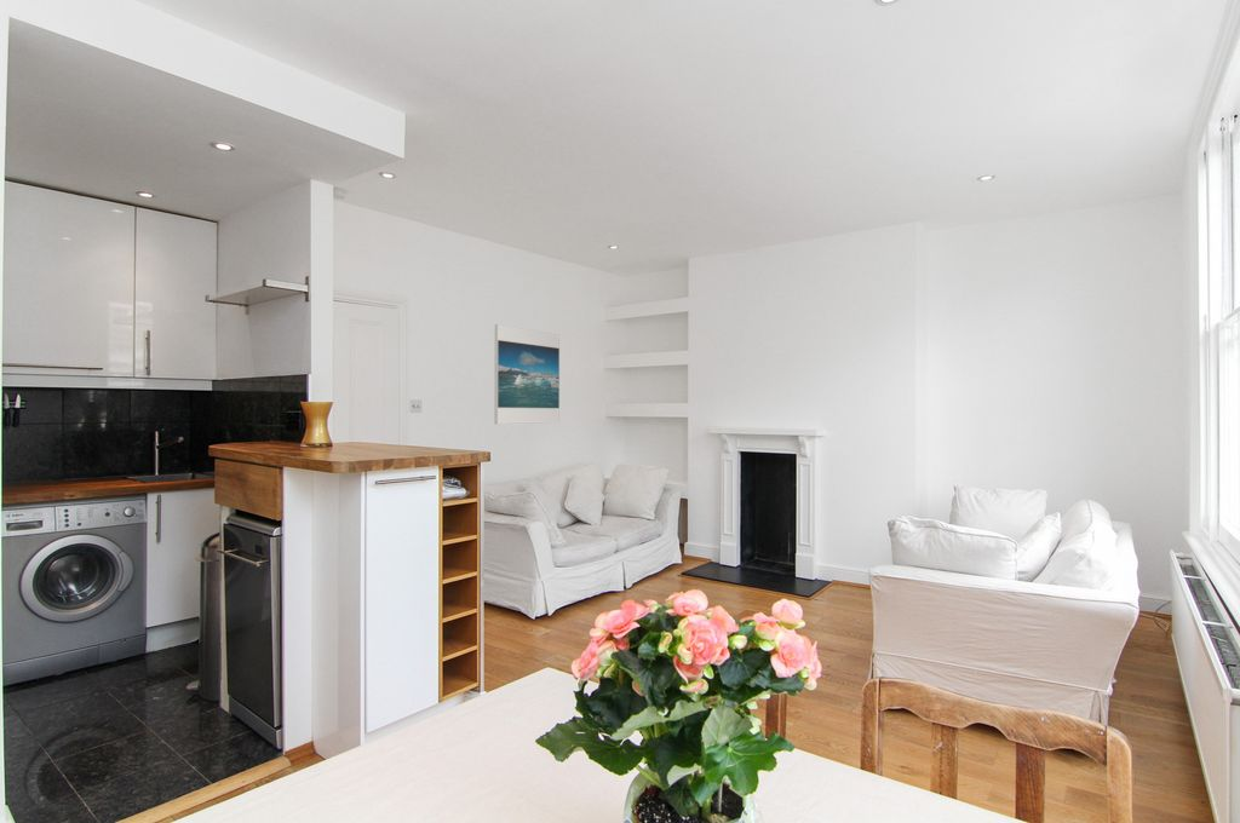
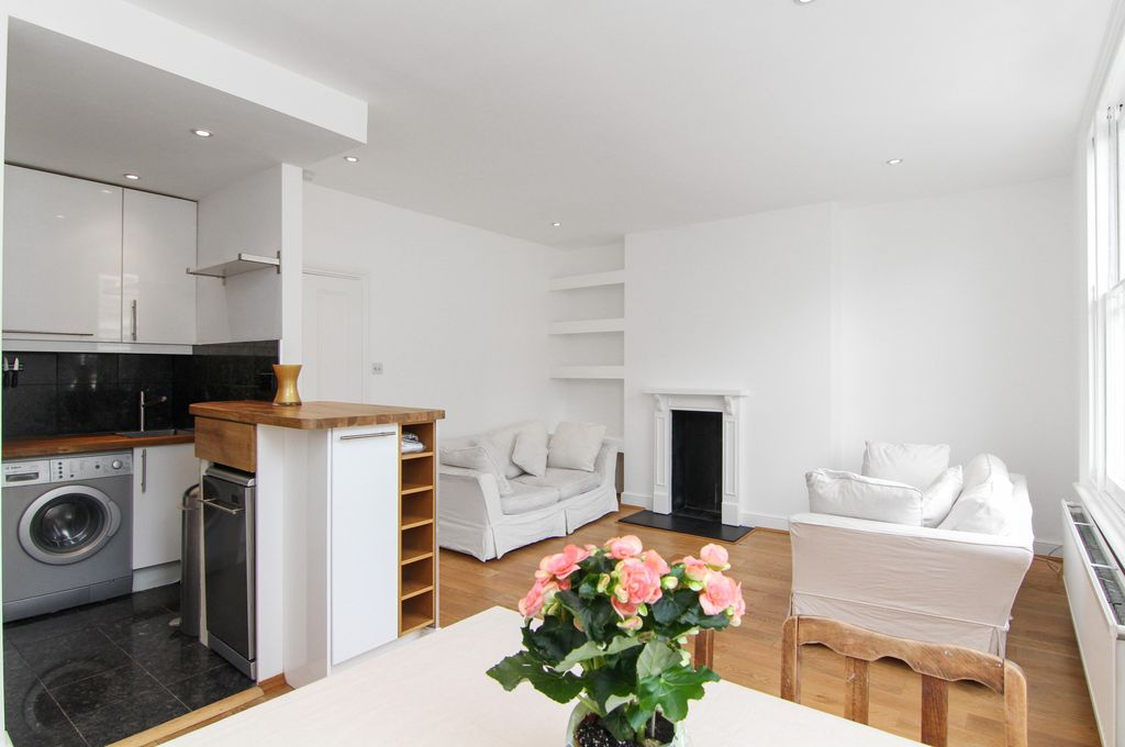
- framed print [494,323,561,425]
